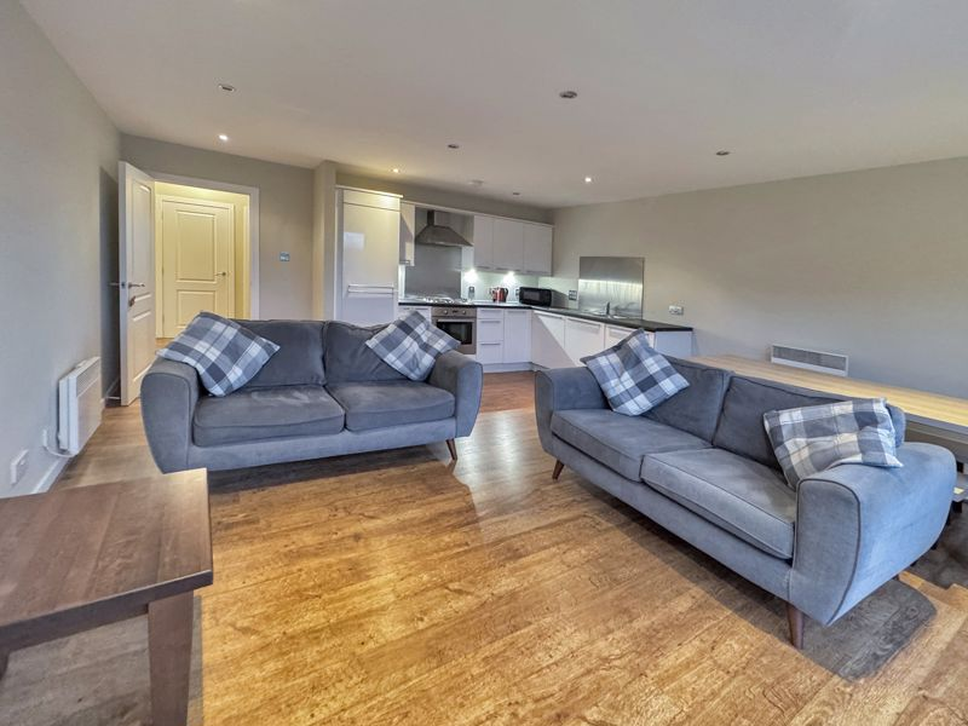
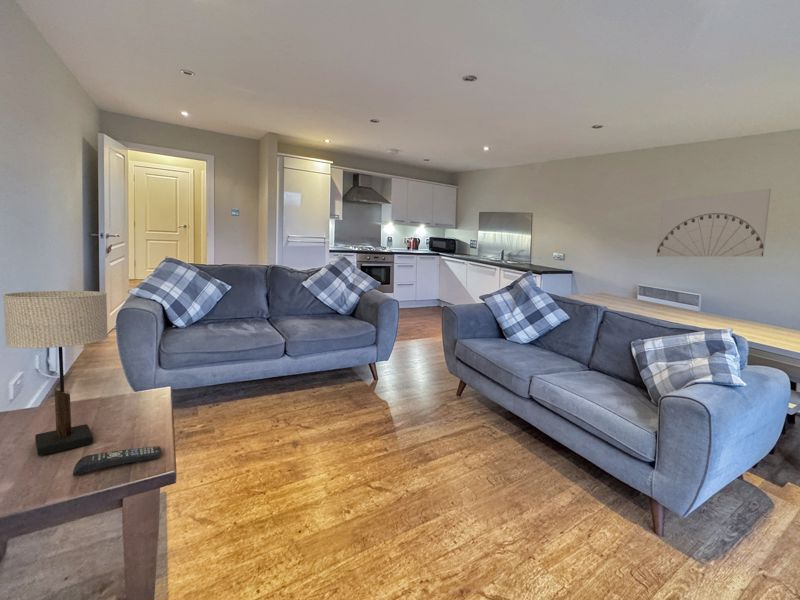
+ remote control [72,445,162,477]
+ table lamp [2,290,109,457]
+ wall art [656,188,772,257]
